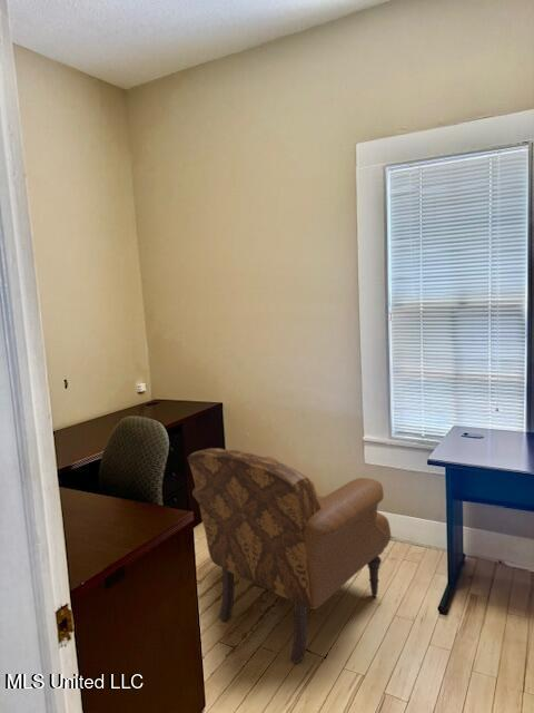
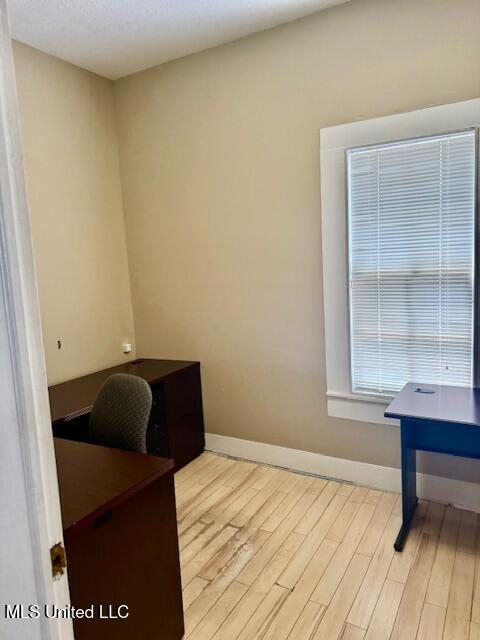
- armchair [187,447,392,664]
